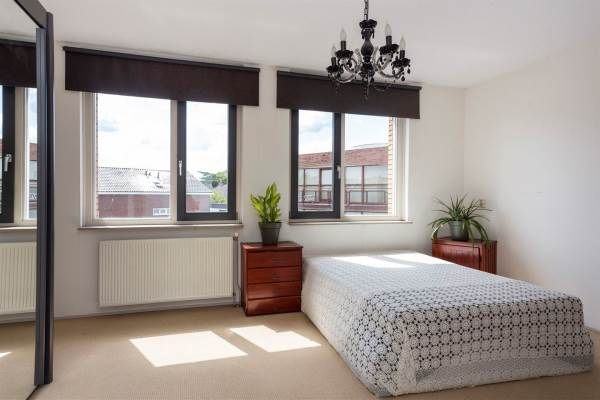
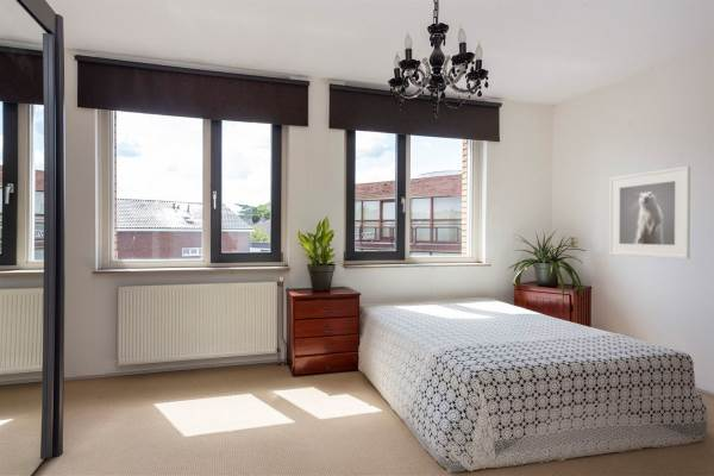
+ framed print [608,164,691,261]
